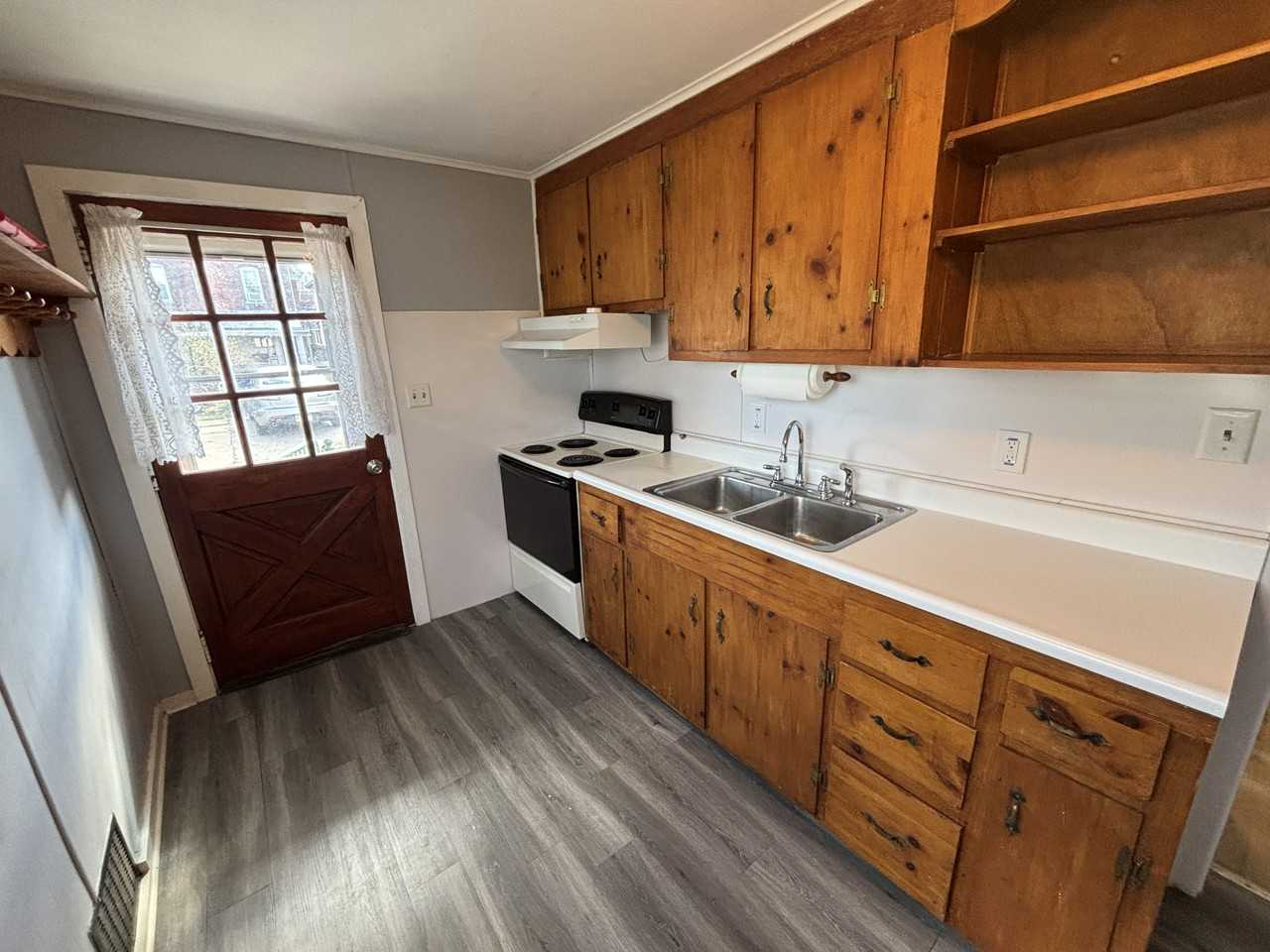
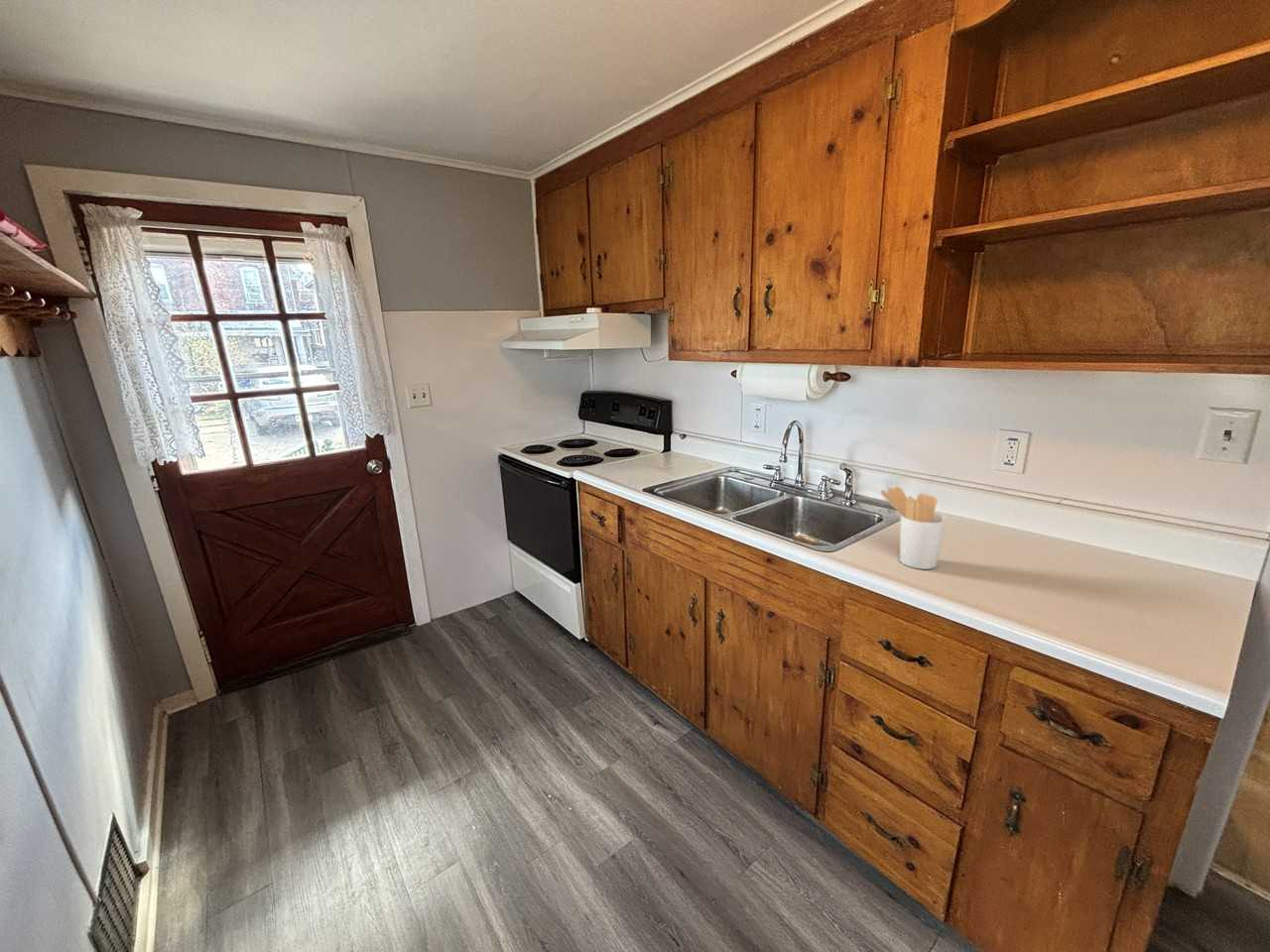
+ utensil holder [879,486,948,570]
